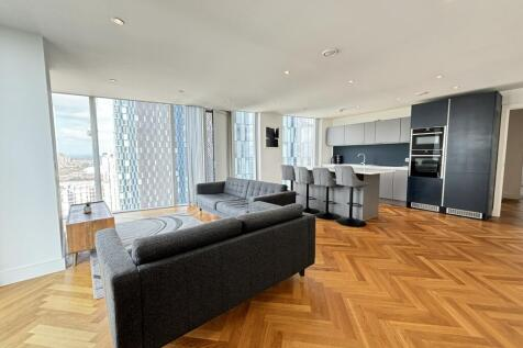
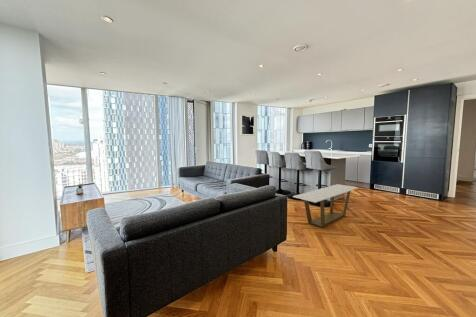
+ coffee table [292,183,359,228]
